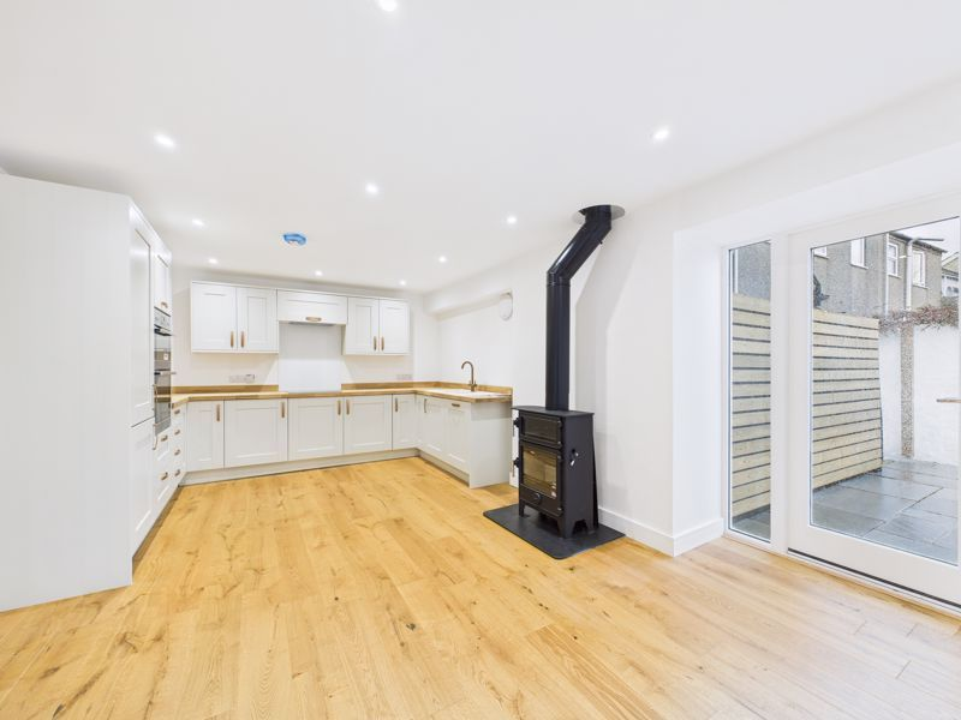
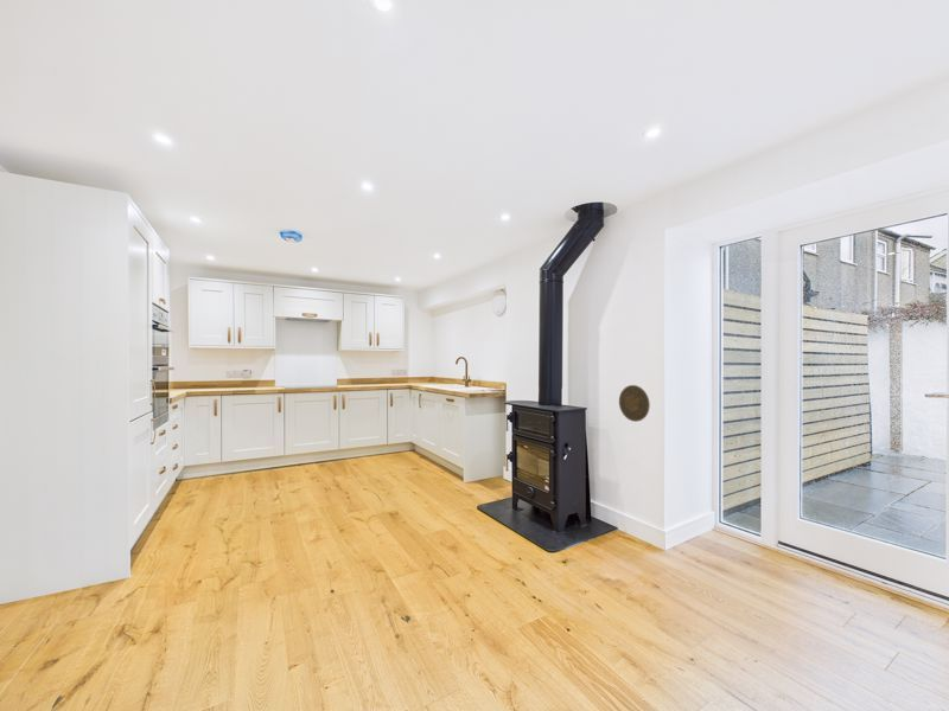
+ decorative plate [618,384,651,423]
